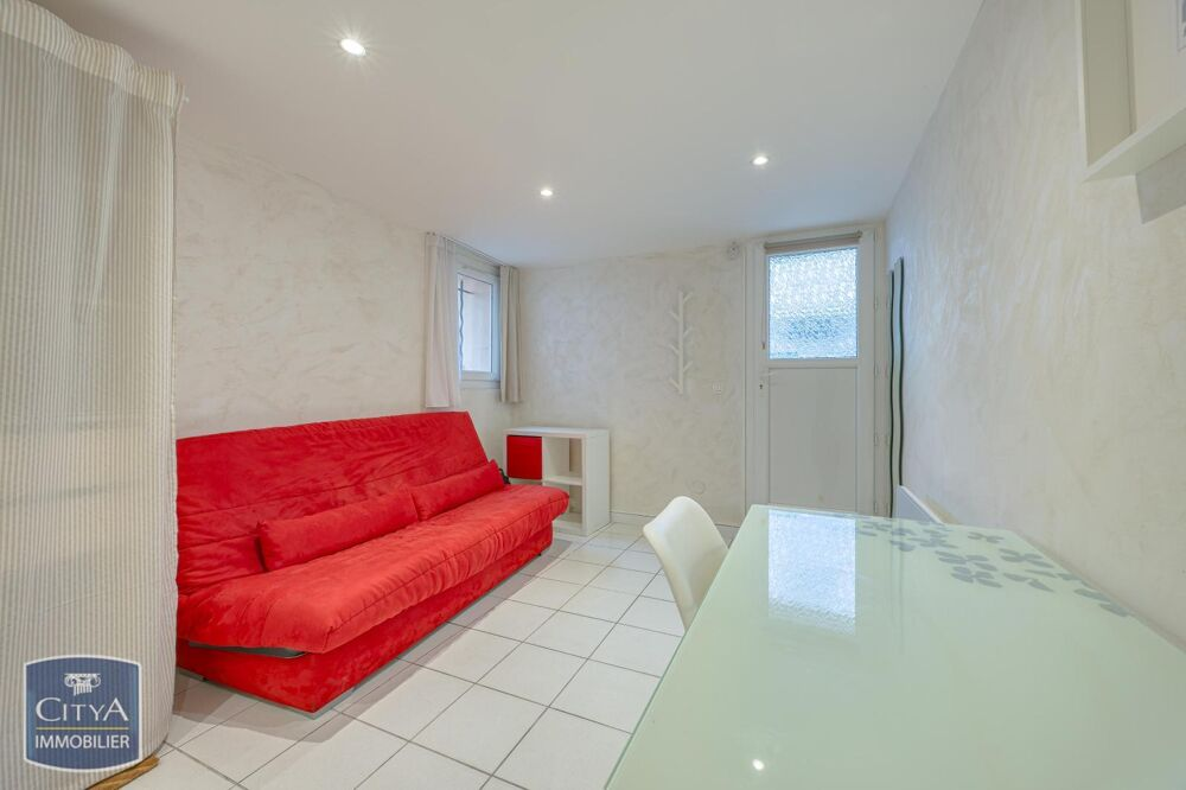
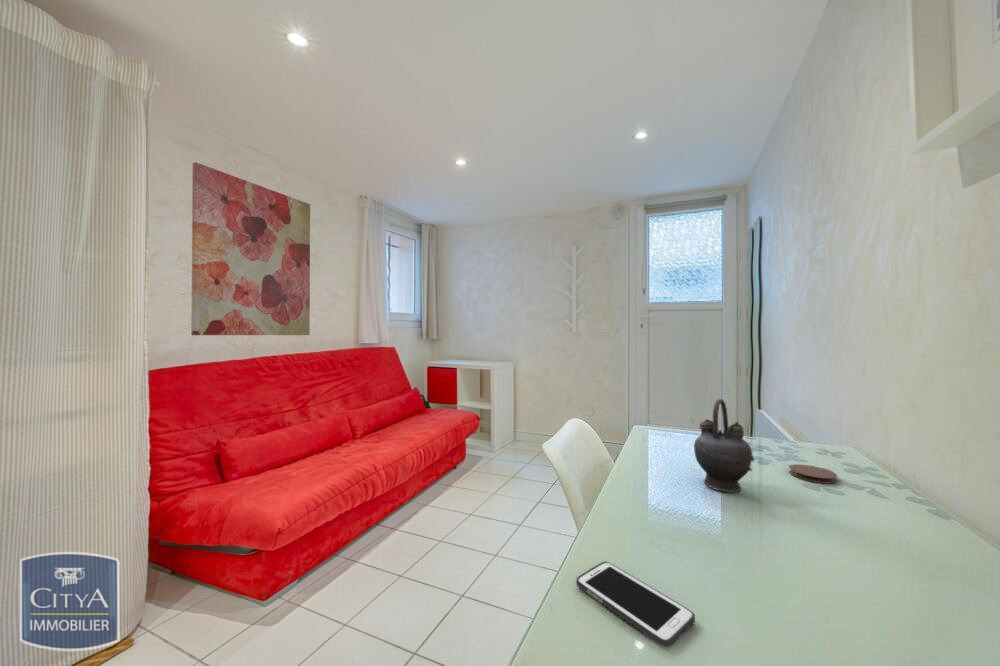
+ coaster [788,463,838,485]
+ wall art [190,161,311,336]
+ teapot [693,398,756,493]
+ cell phone [575,561,696,648]
